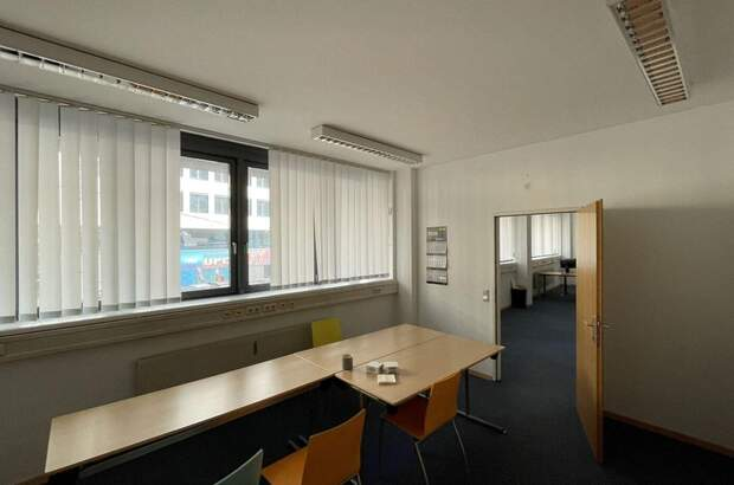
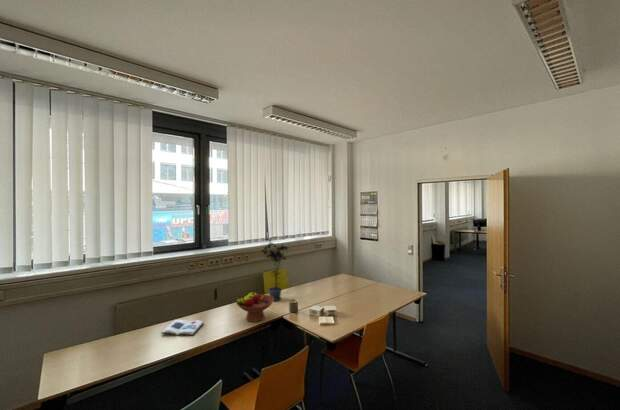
+ potted plant [260,240,290,301]
+ book [160,319,205,337]
+ fruit bowl [235,291,275,323]
